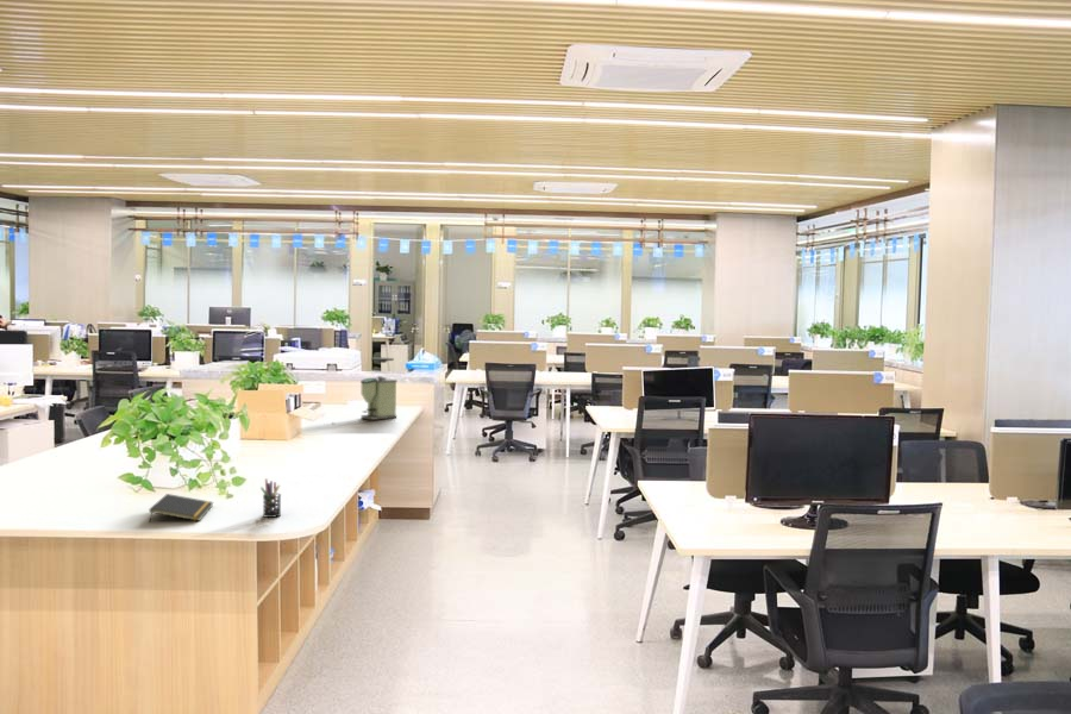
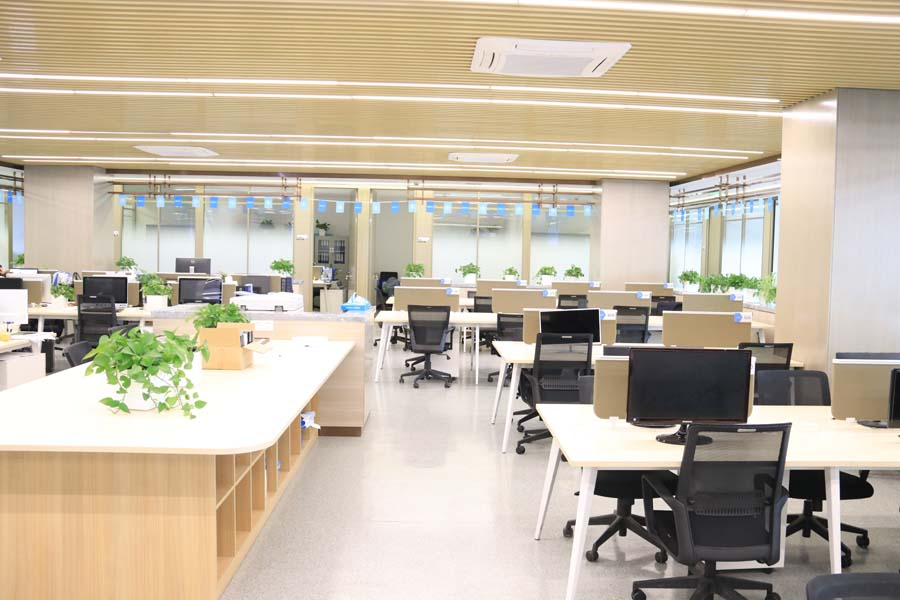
- pen holder [259,477,282,519]
- notepad [148,493,214,524]
- coffee grinder [359,357,399,421]
